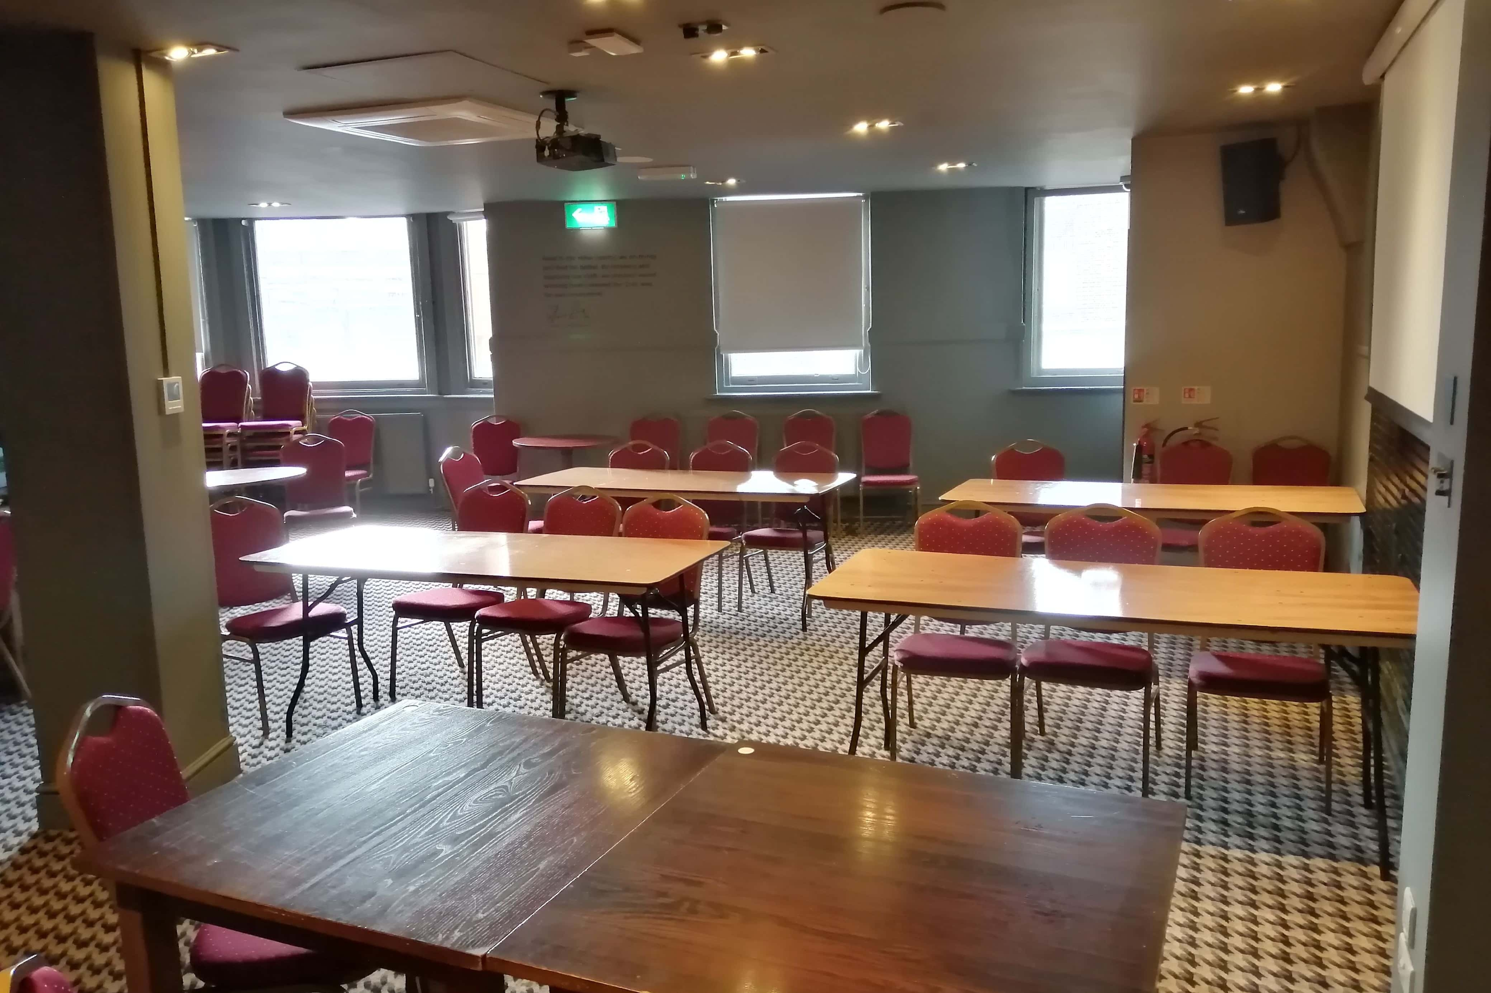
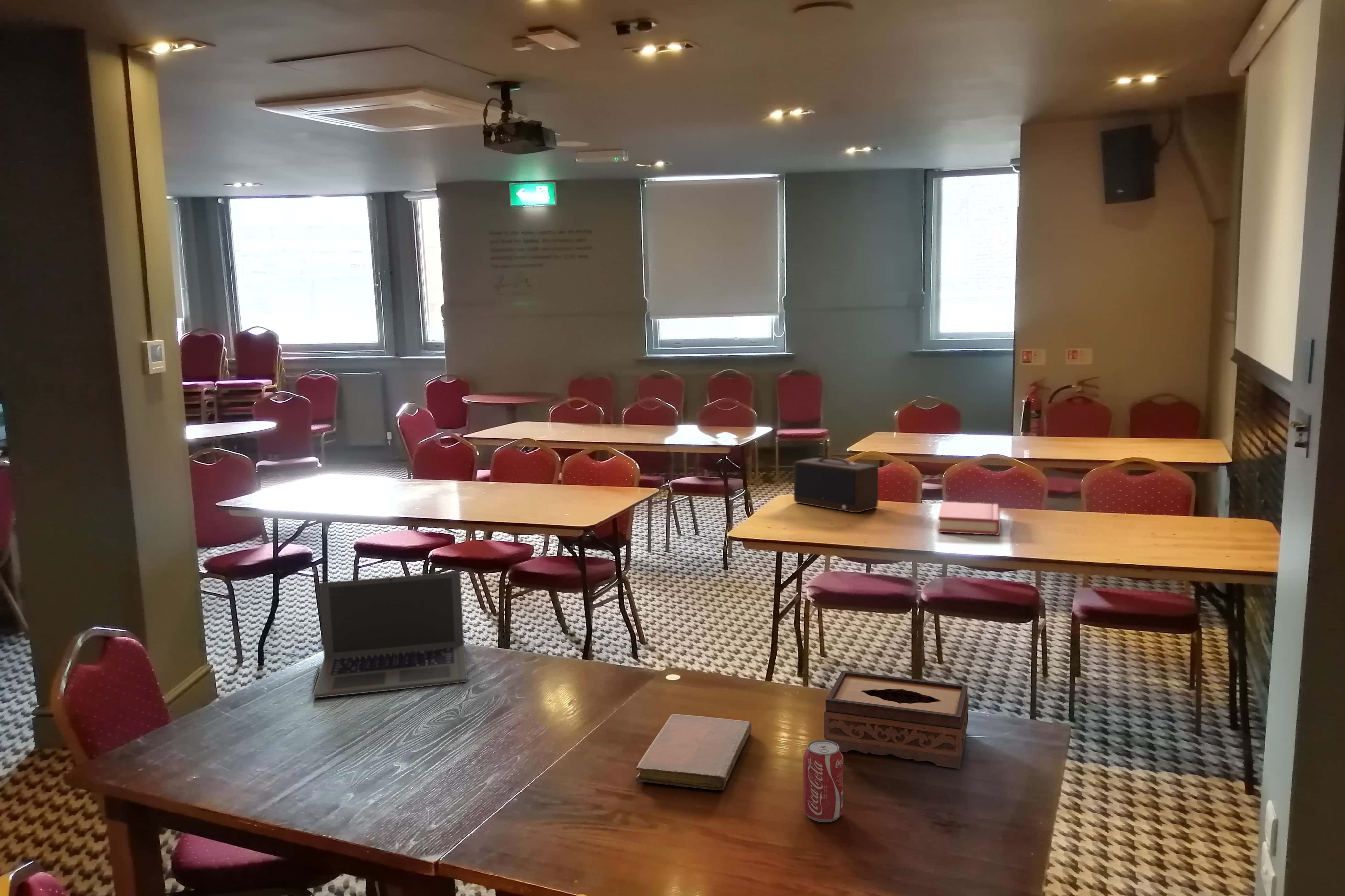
+ speaker [793,457,879,513]
+ laptop computer [312,571,468,698]
+ notebook [636,714,752,791]
+ hardback book [938,501,1000,535]
+ beverage can [803,739,844,822]
+ tissue box [824,670,969,769]
